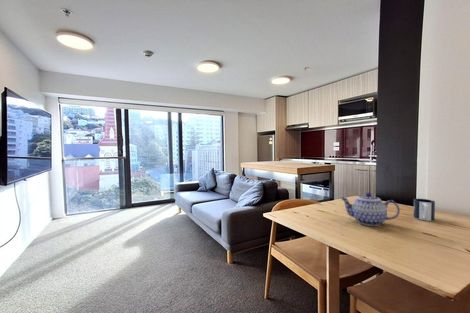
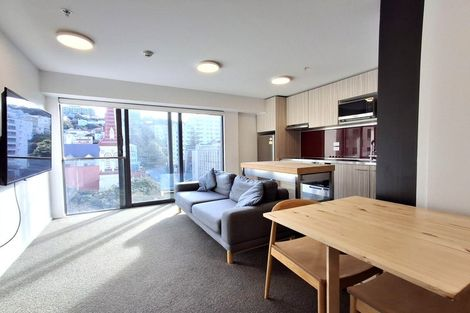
- mug [413,198,436,222]
- teapot [340,192,401,227]
